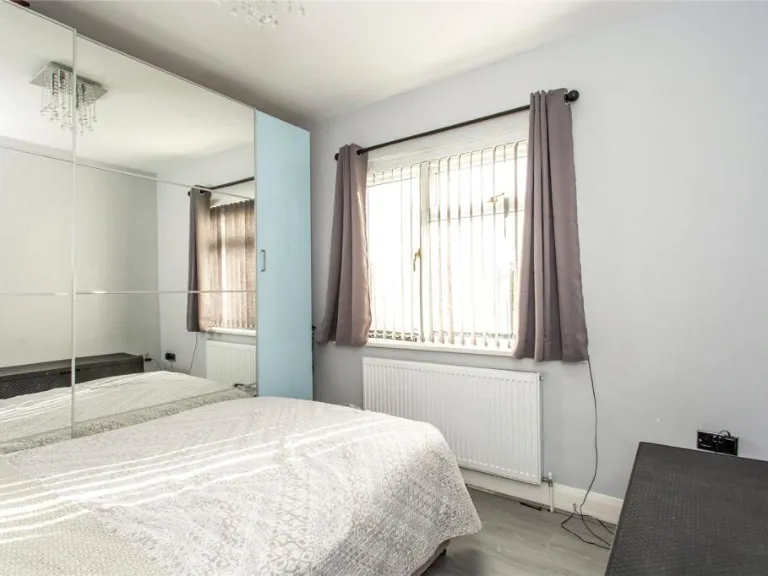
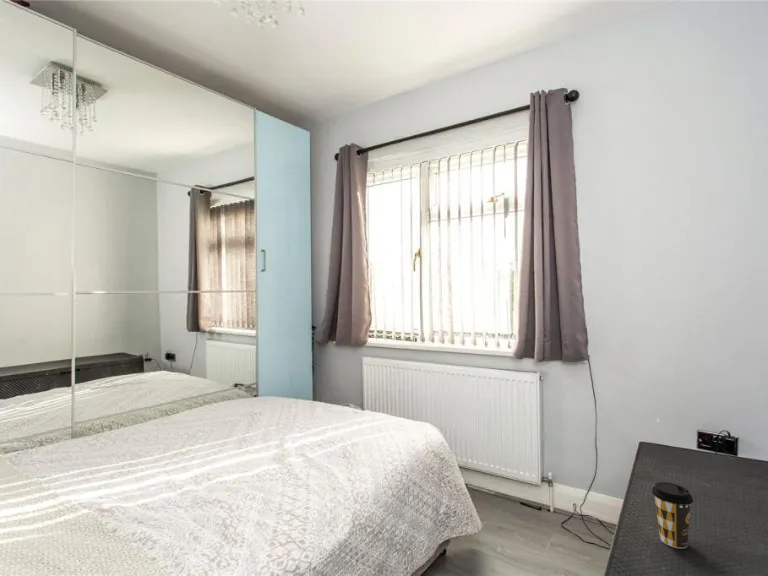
+ coffee cup [651,481,694,549]
